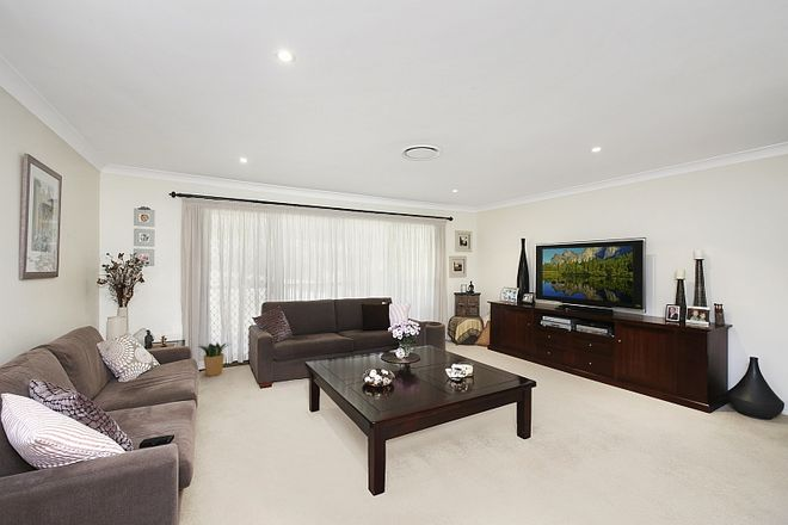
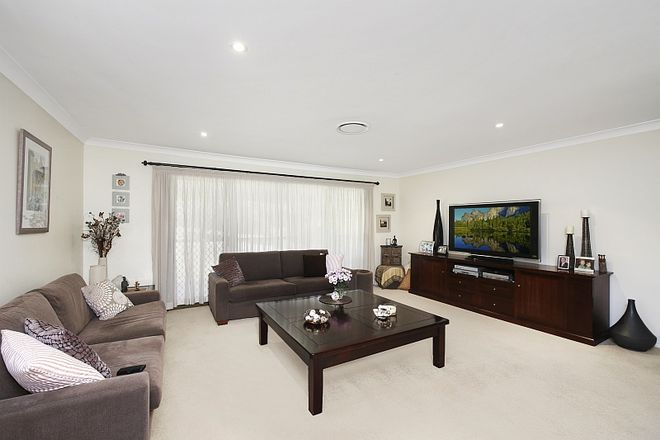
- potted plant [197,341,232,377]
